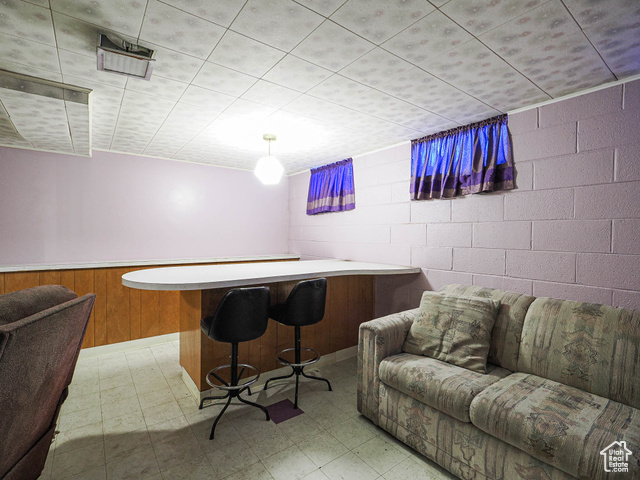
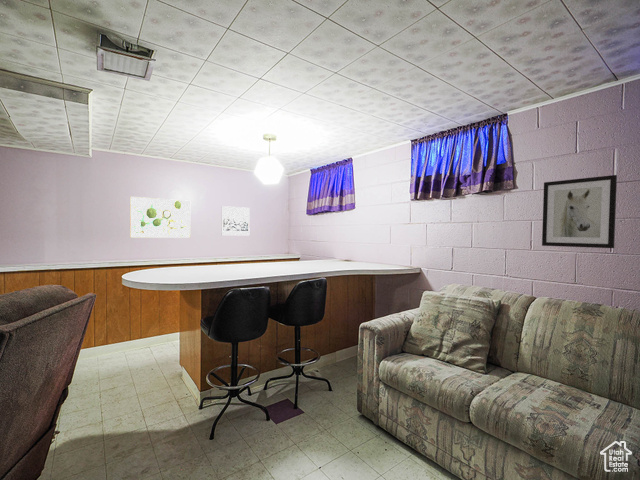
+ wall art [541,174,618,249]
+ wall art [129,196,191,239]
+ wall art [221,205,251,236]
